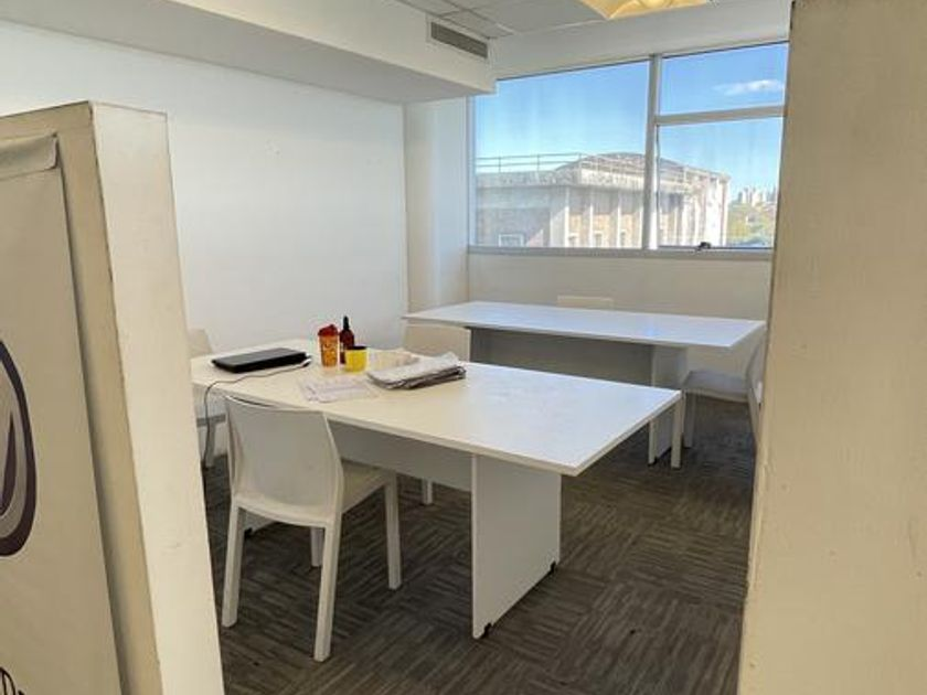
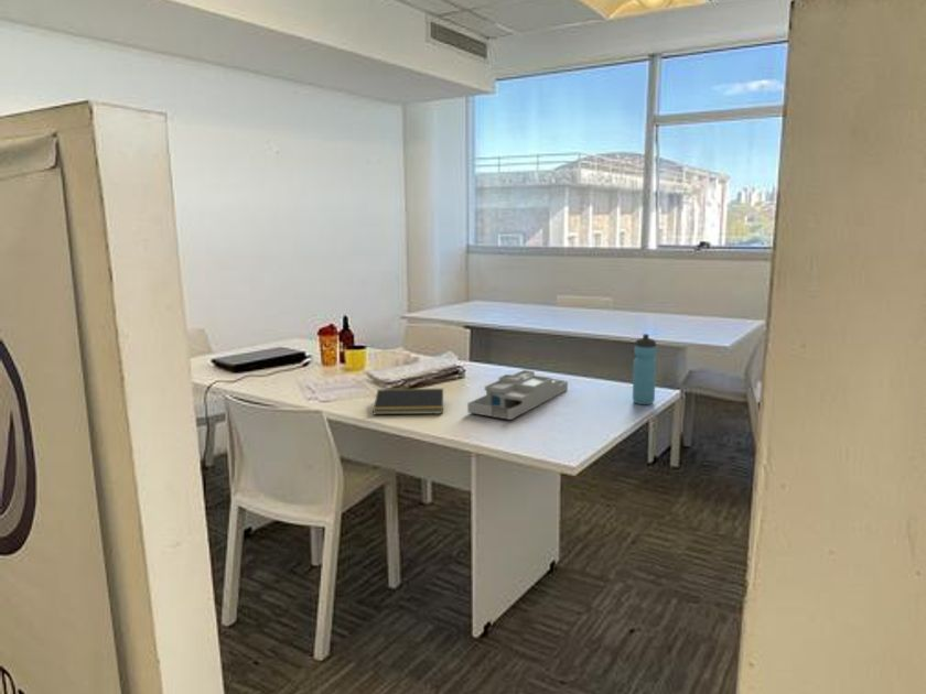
+ desk organizer [466,369,569,421]
+ water bottle [632,333,658,405]
+ notepad [372,388,444,415]
